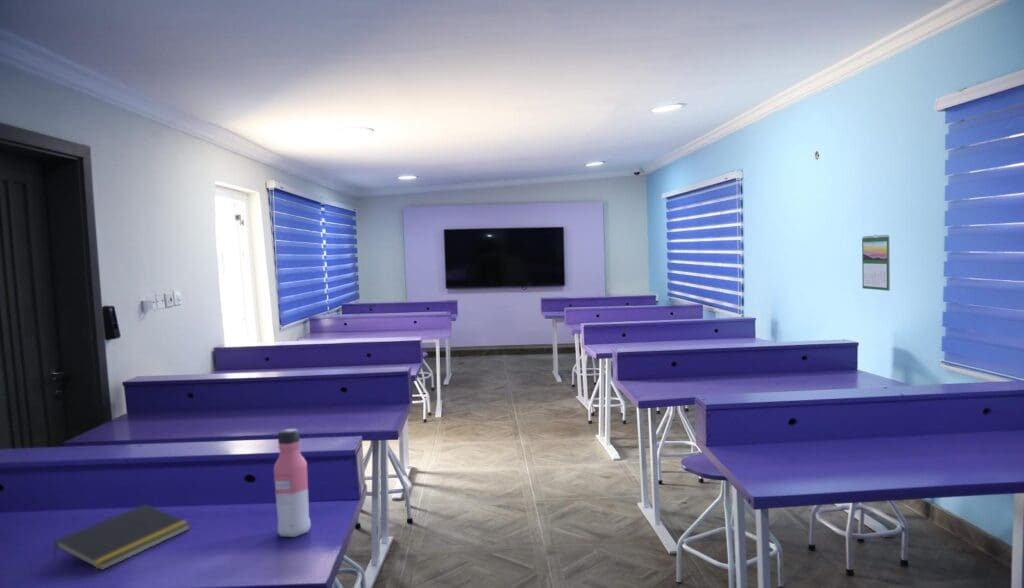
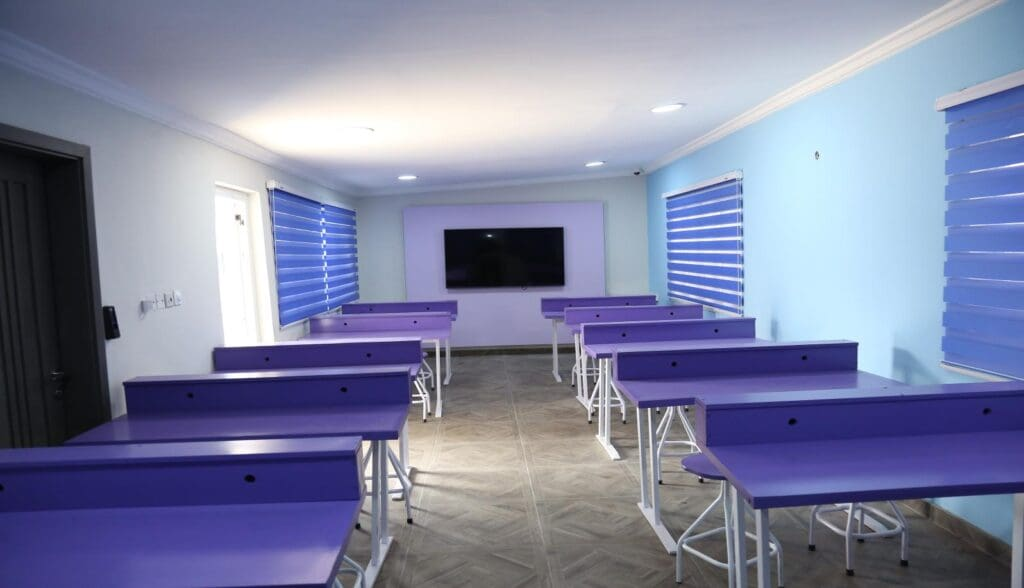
- water bottle [273,428,312,538]
- calendar [861,234,891,292]
- notepad [52,503,191,571]
